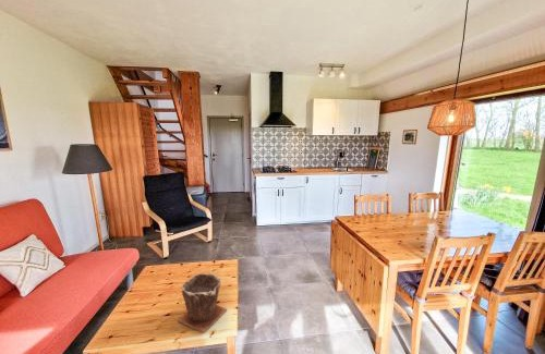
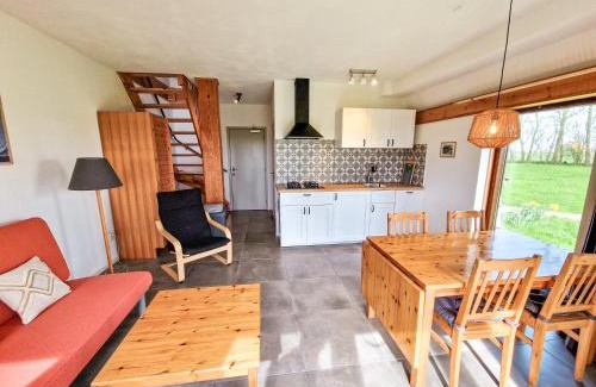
- plant pot [177,271,228,334]
